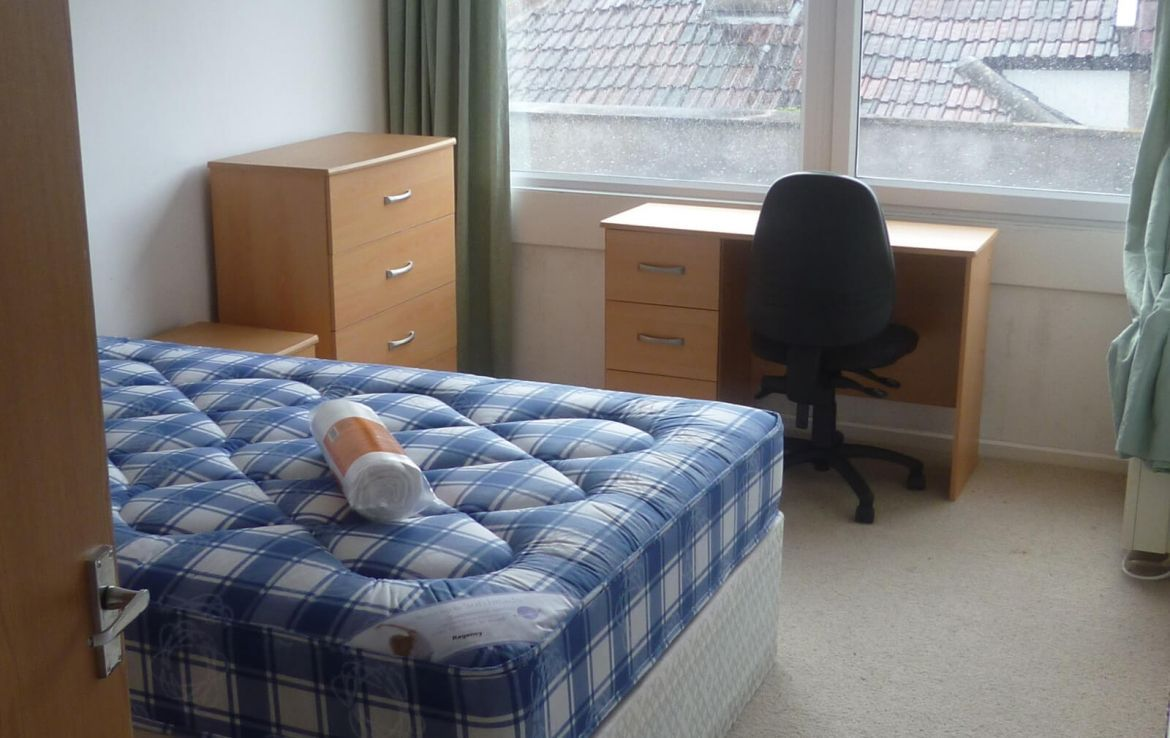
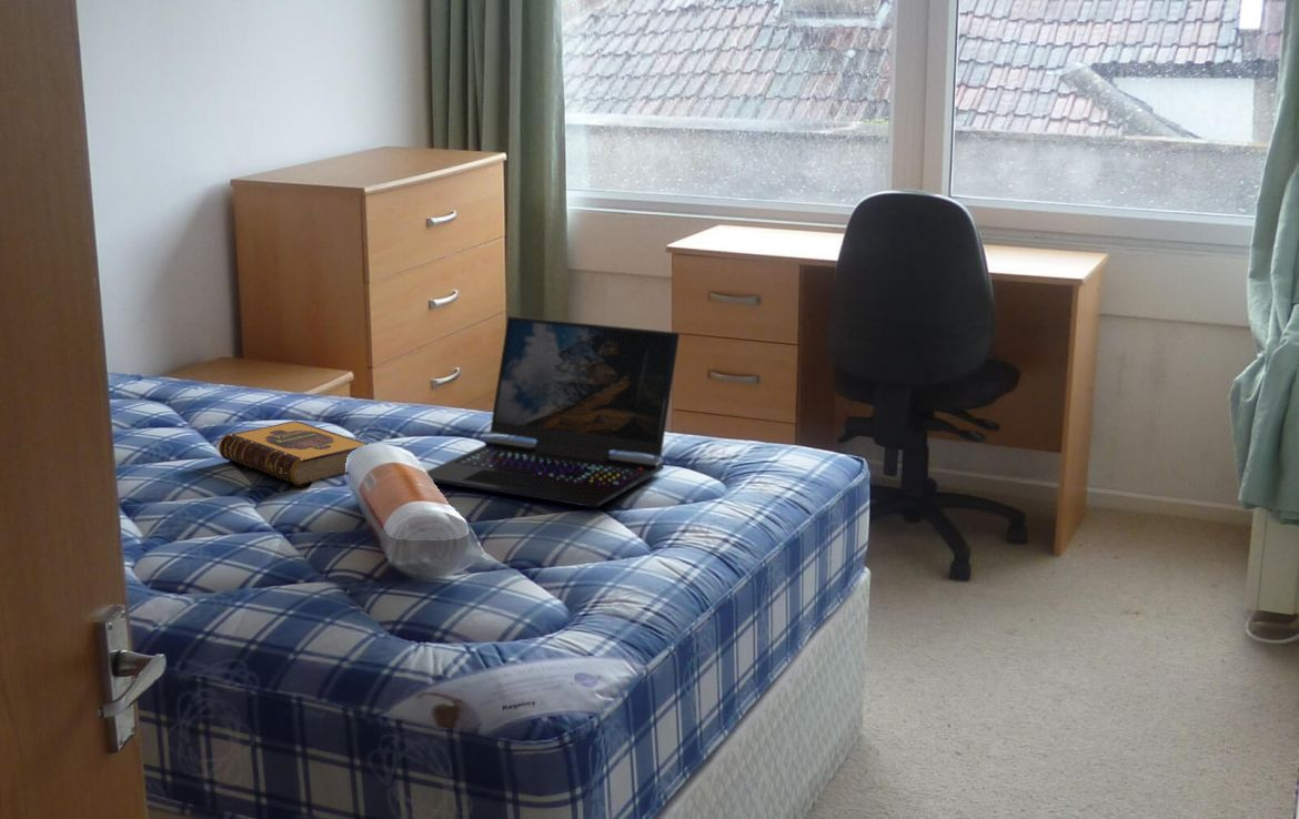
+ laptop [425,315,681,508]
+ hardback book [218,419,369,487]
